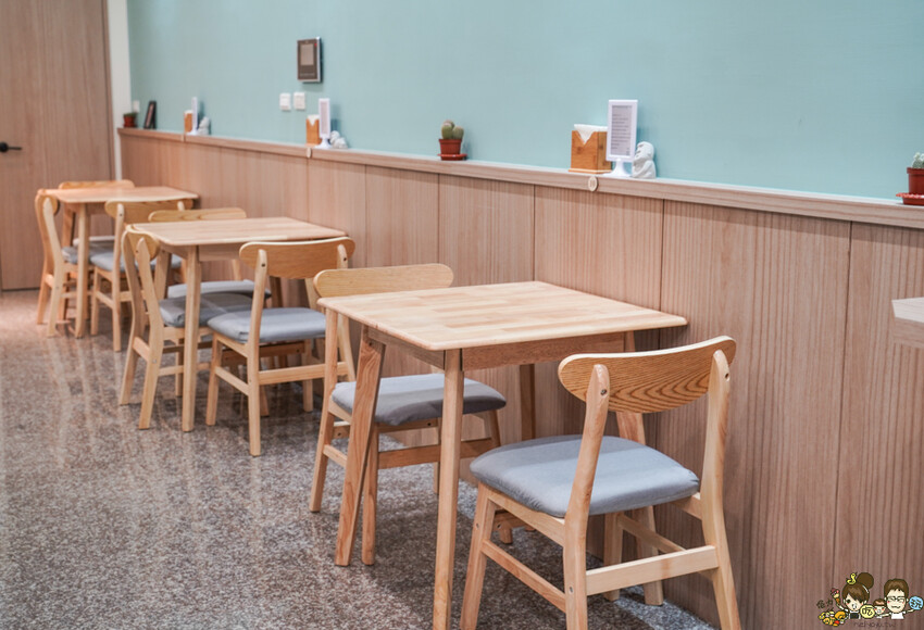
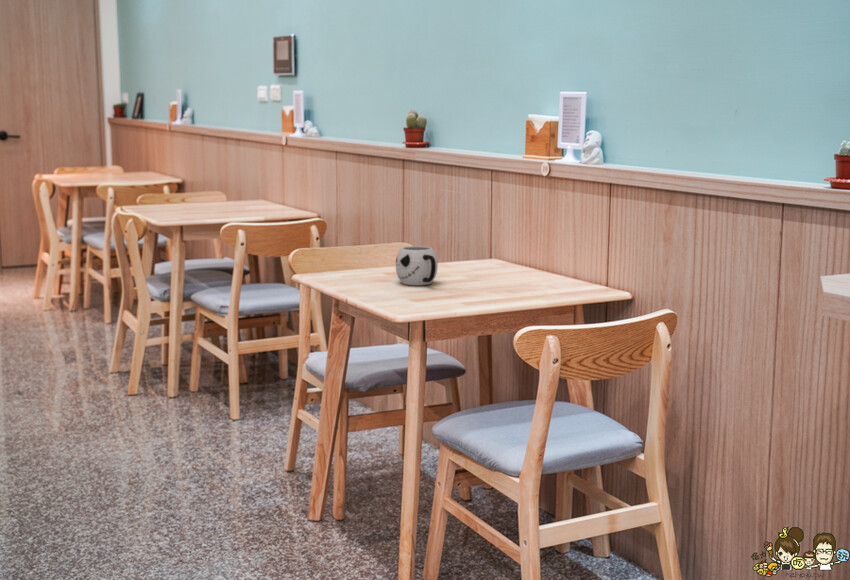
+ mug [395,245,439,286]
